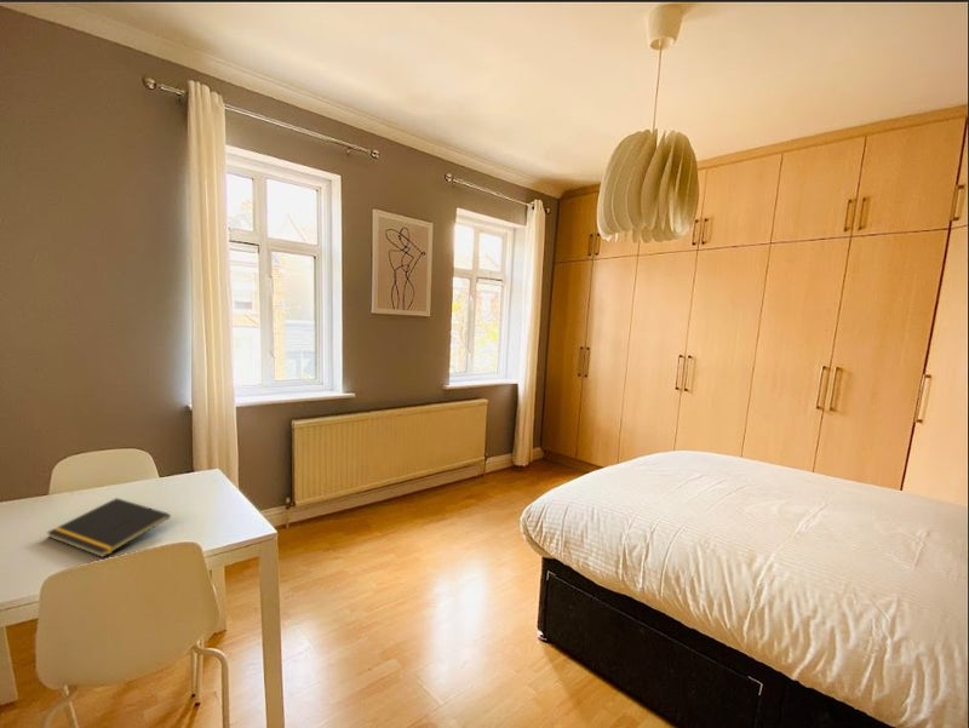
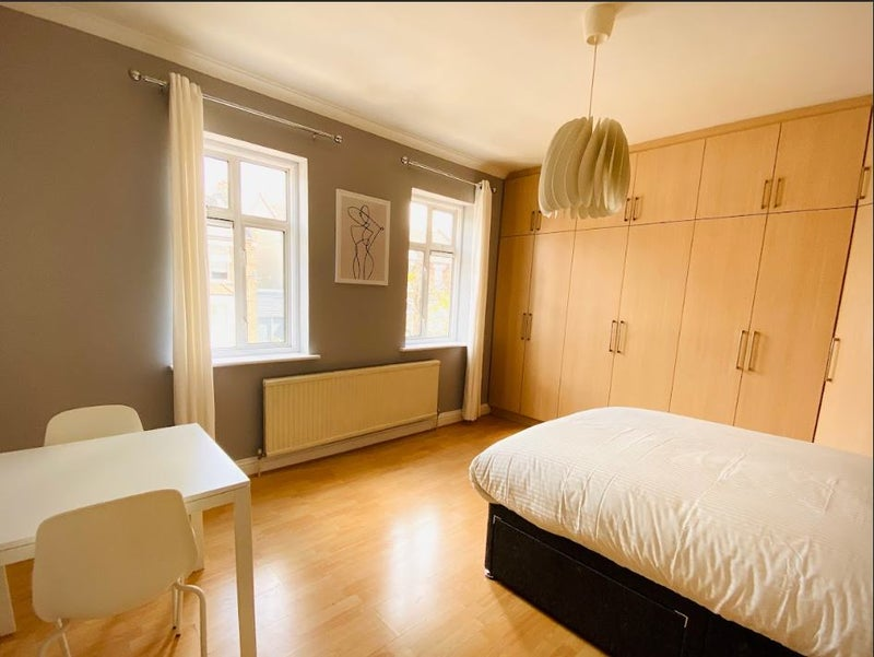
- notepad [46,497,172,558]
